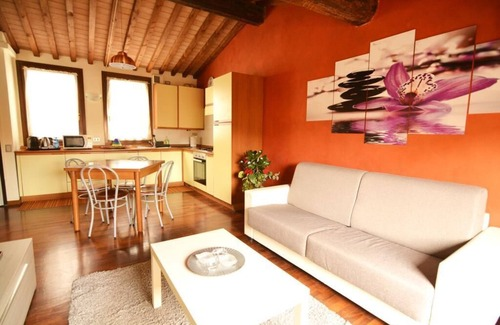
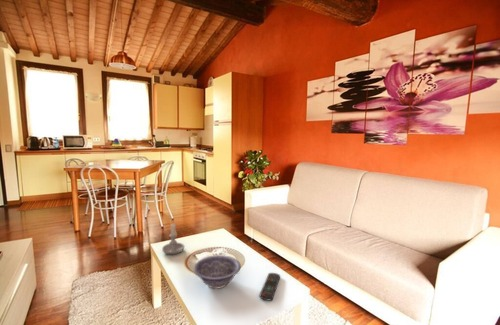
+ decorative bowl [193,254,242,290]
+ remote control [259,272,281,301]
+ candle [161,222,185,255]
